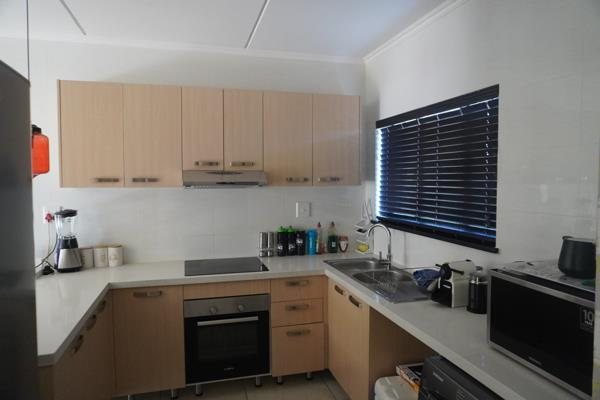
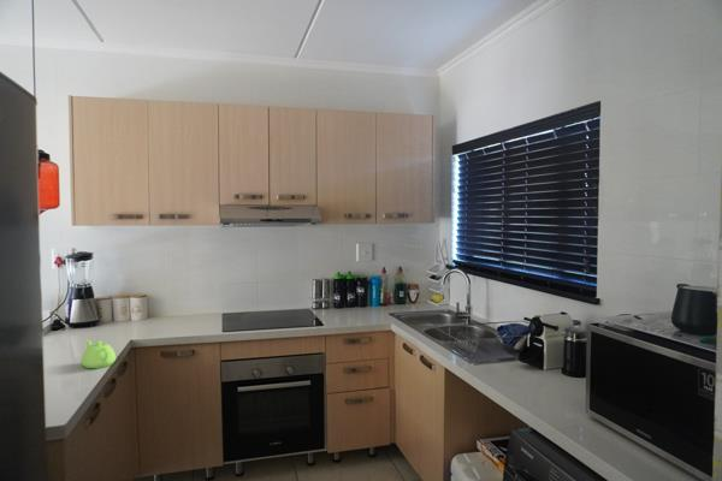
+ teapot [81,338,117,369]
